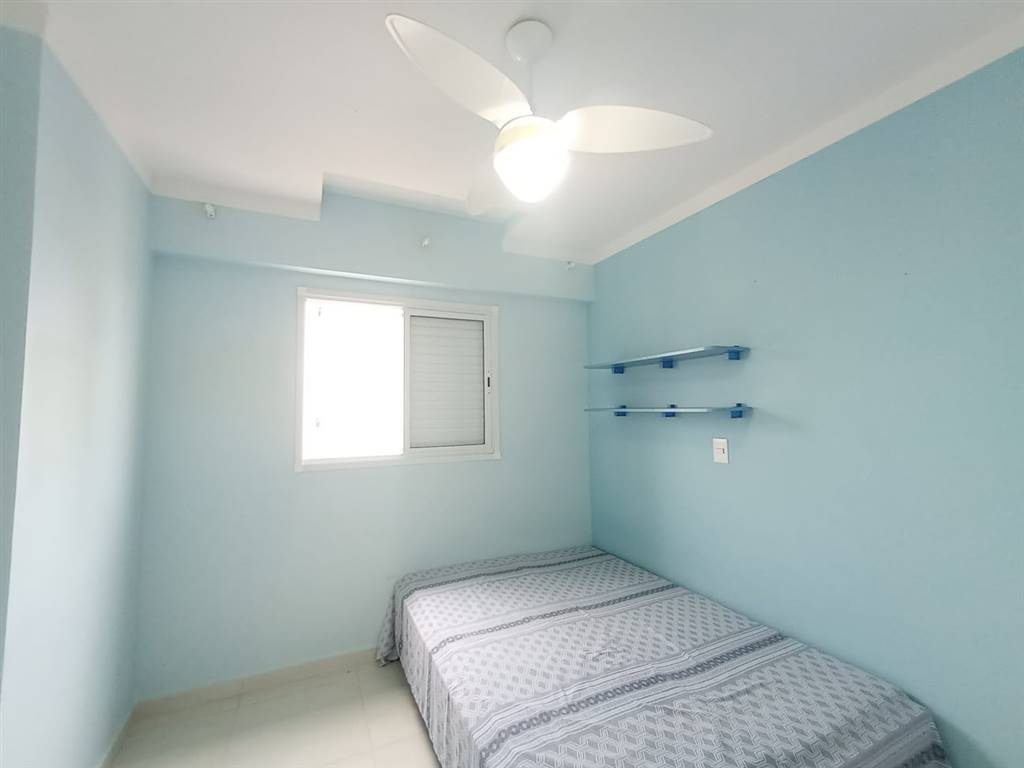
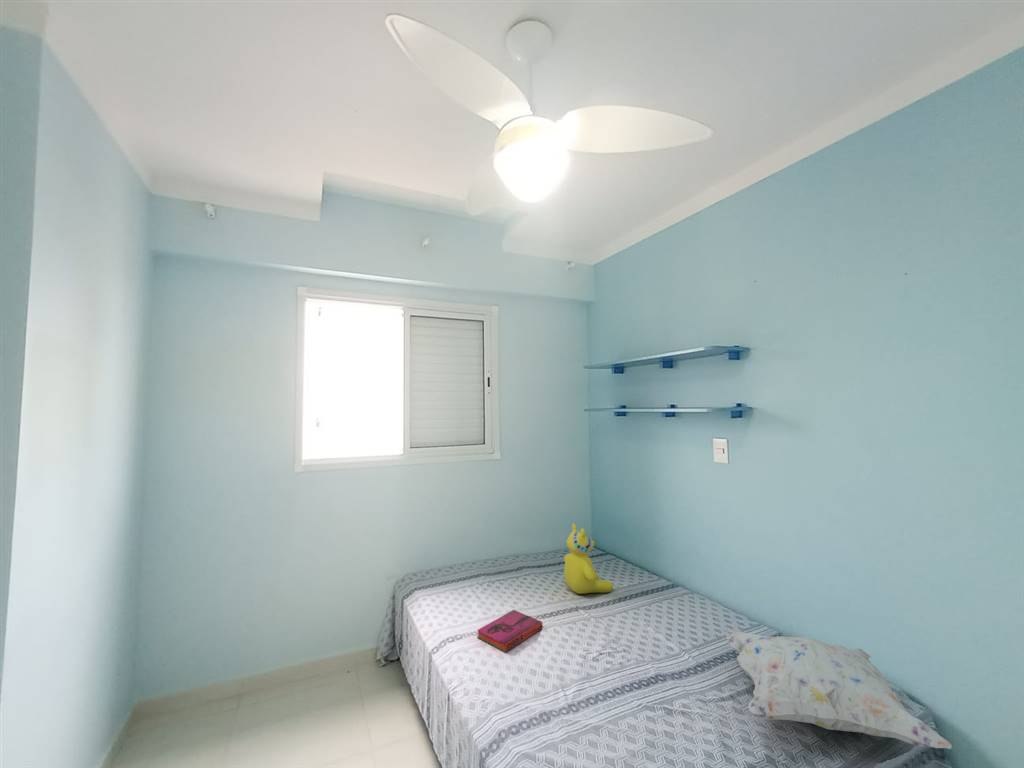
+ decorative pillow [721,630,953,750]
+ teddy bear [563,523,614,595]
+ hardback book [476,609,544,653]
